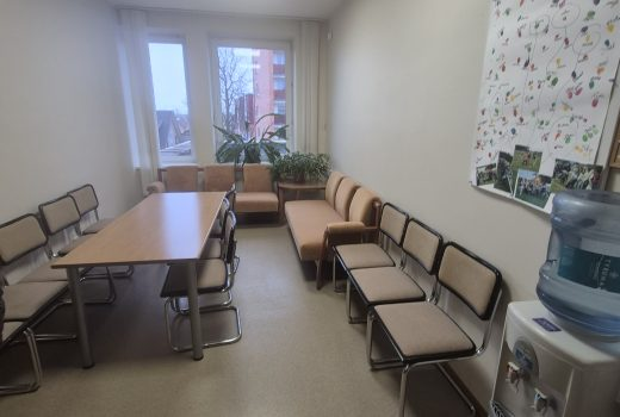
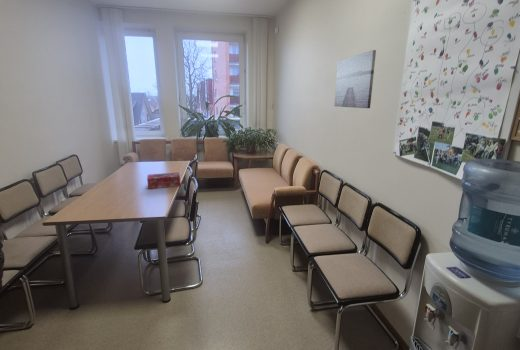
+ tissue box [146,171,181,190]
+ wall art [333,49,377,109]
